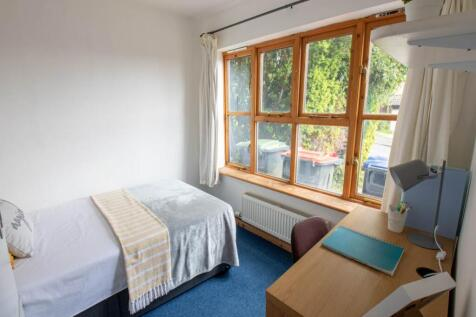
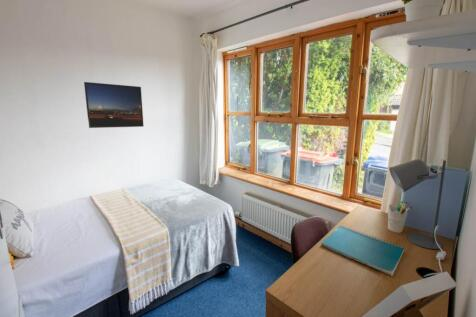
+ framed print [83,81,145,129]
